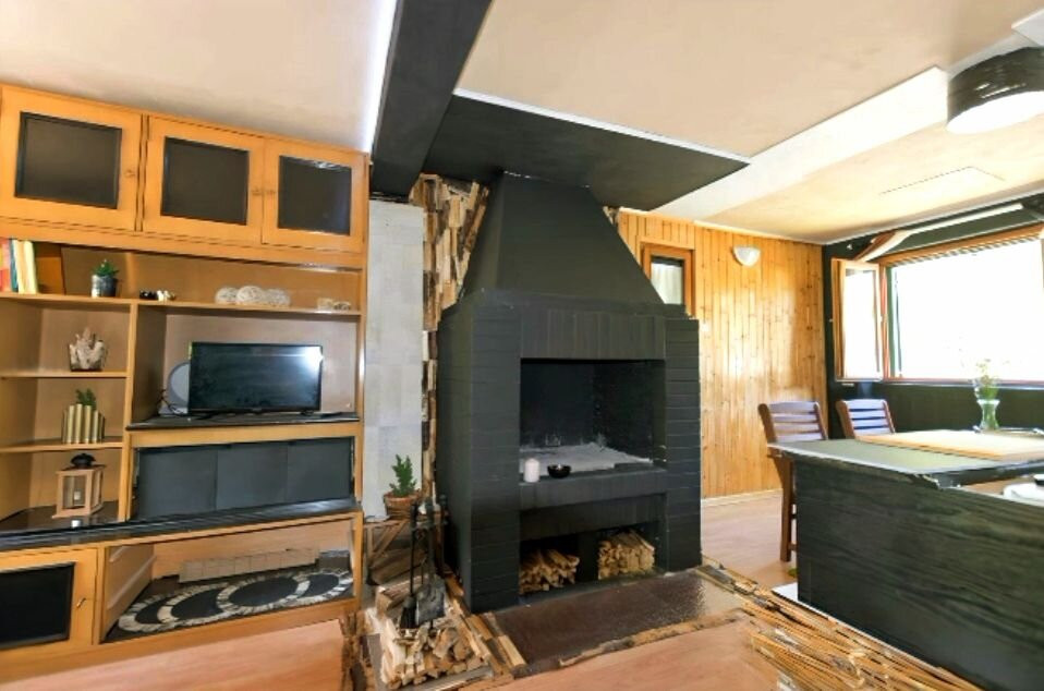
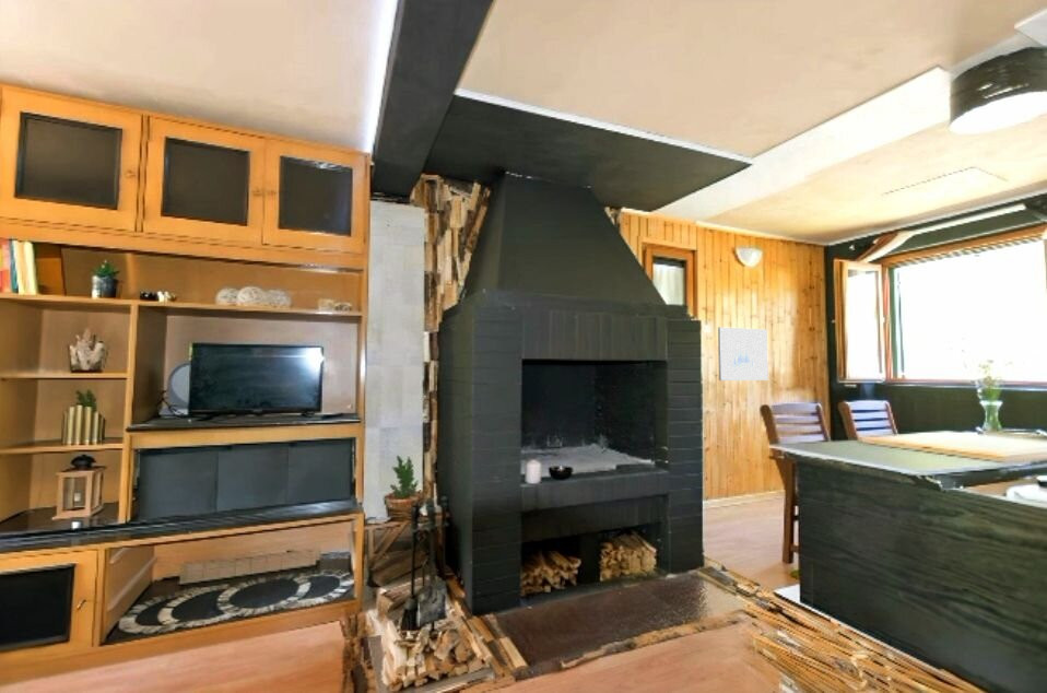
+ wall art [717,326,769,381]
